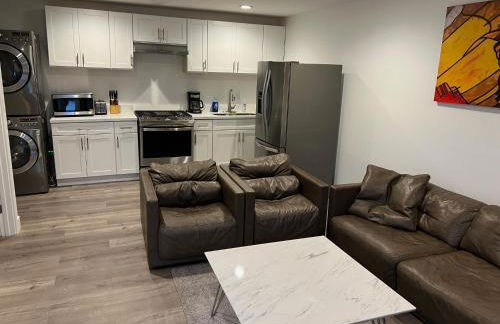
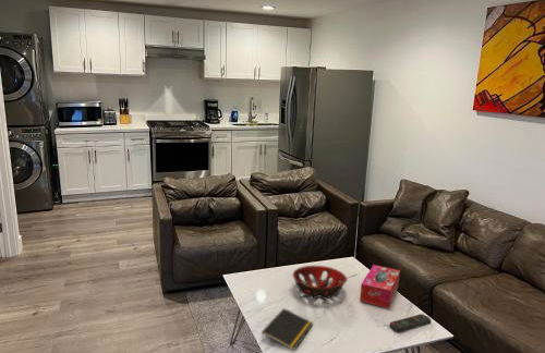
+ decorative bowl [292,265,348,301]
+ tissue box [359,264,401,309]
+ notepad [261,307,315,352]
+ remote control [389,313,432,333]
